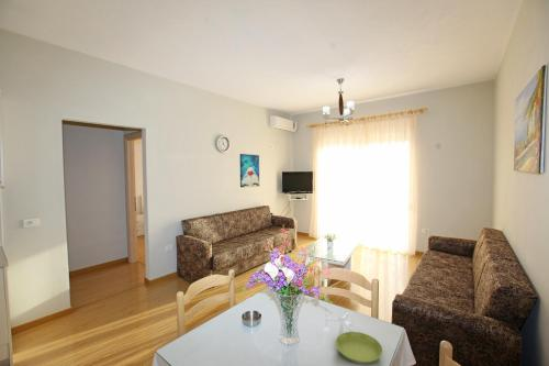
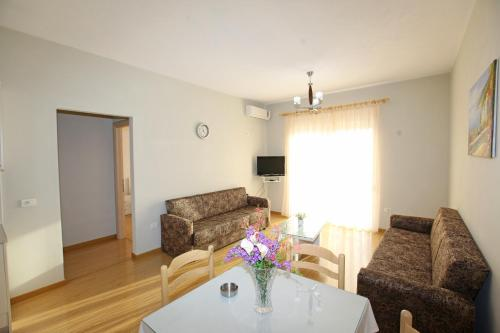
- saucer [335,331,383,365]
- wall art [239,153,260,188]
